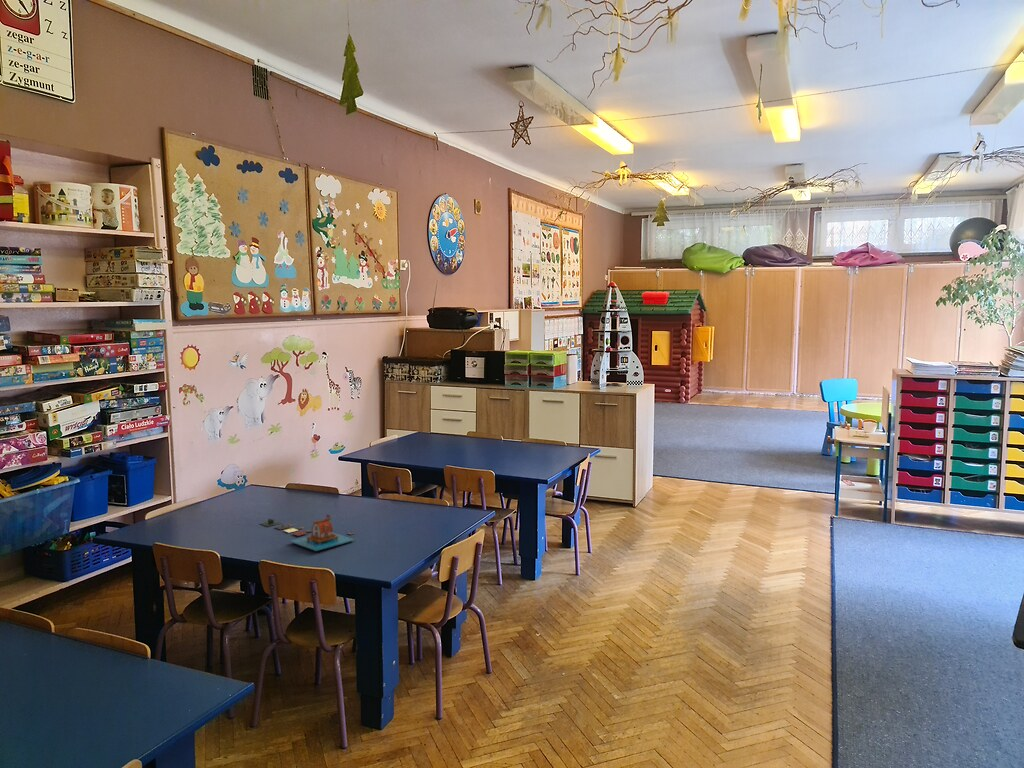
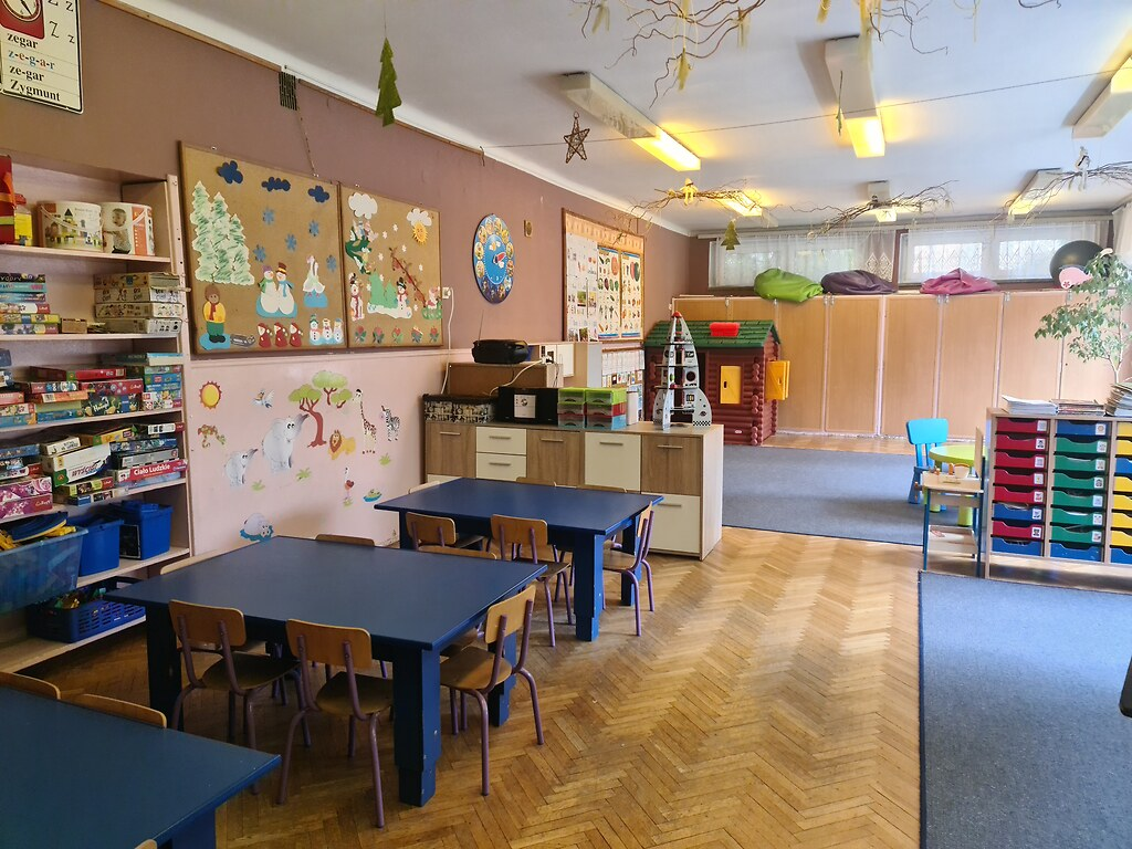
- board game [259,513,356,552]
